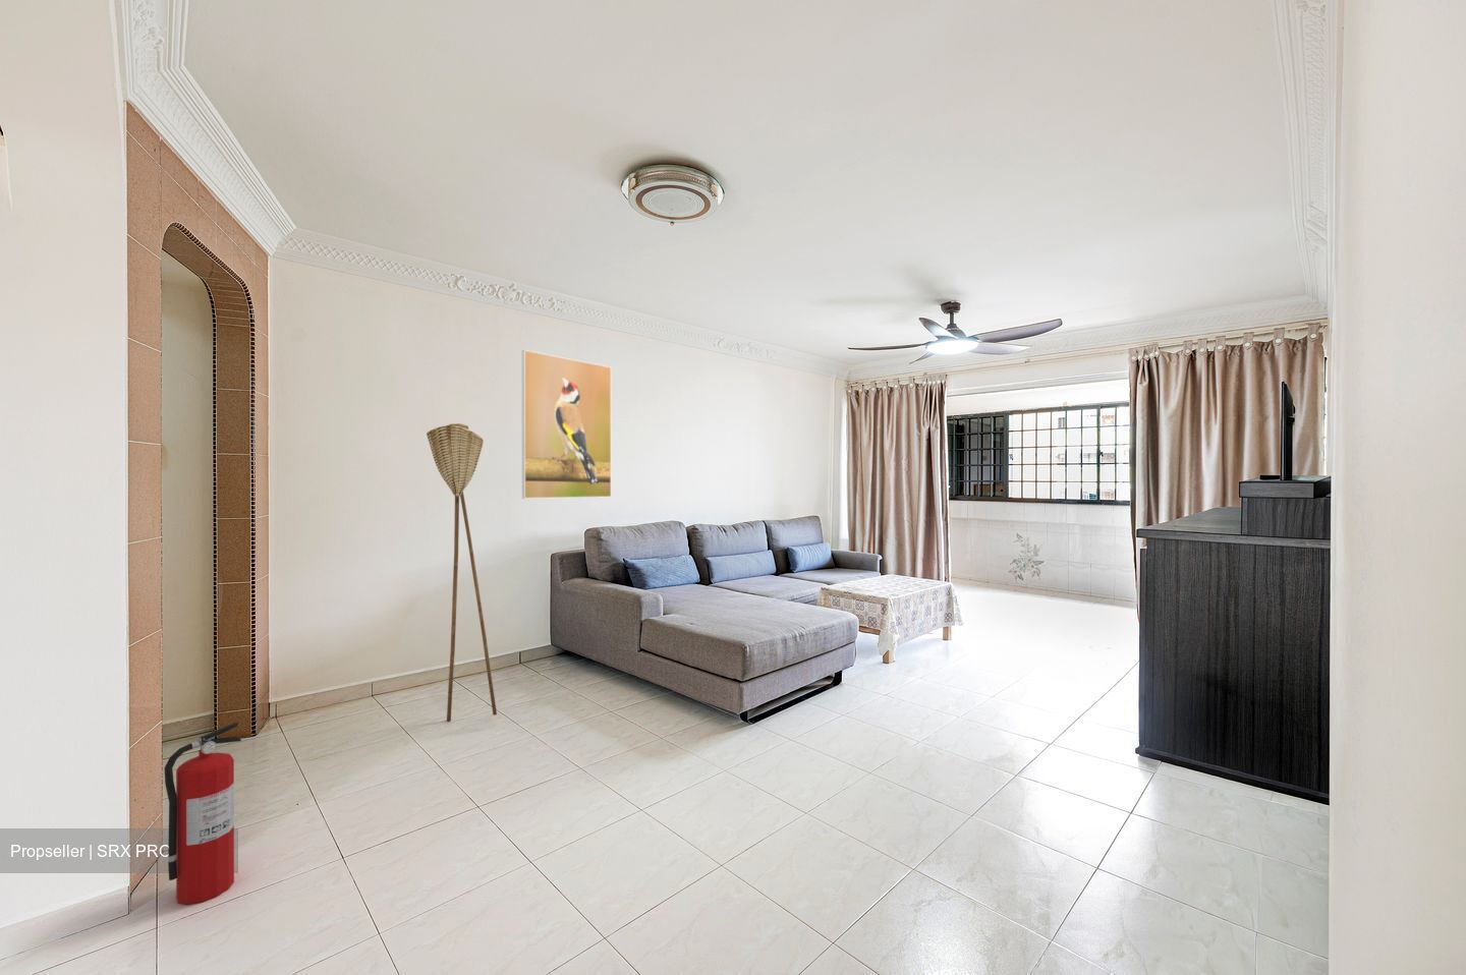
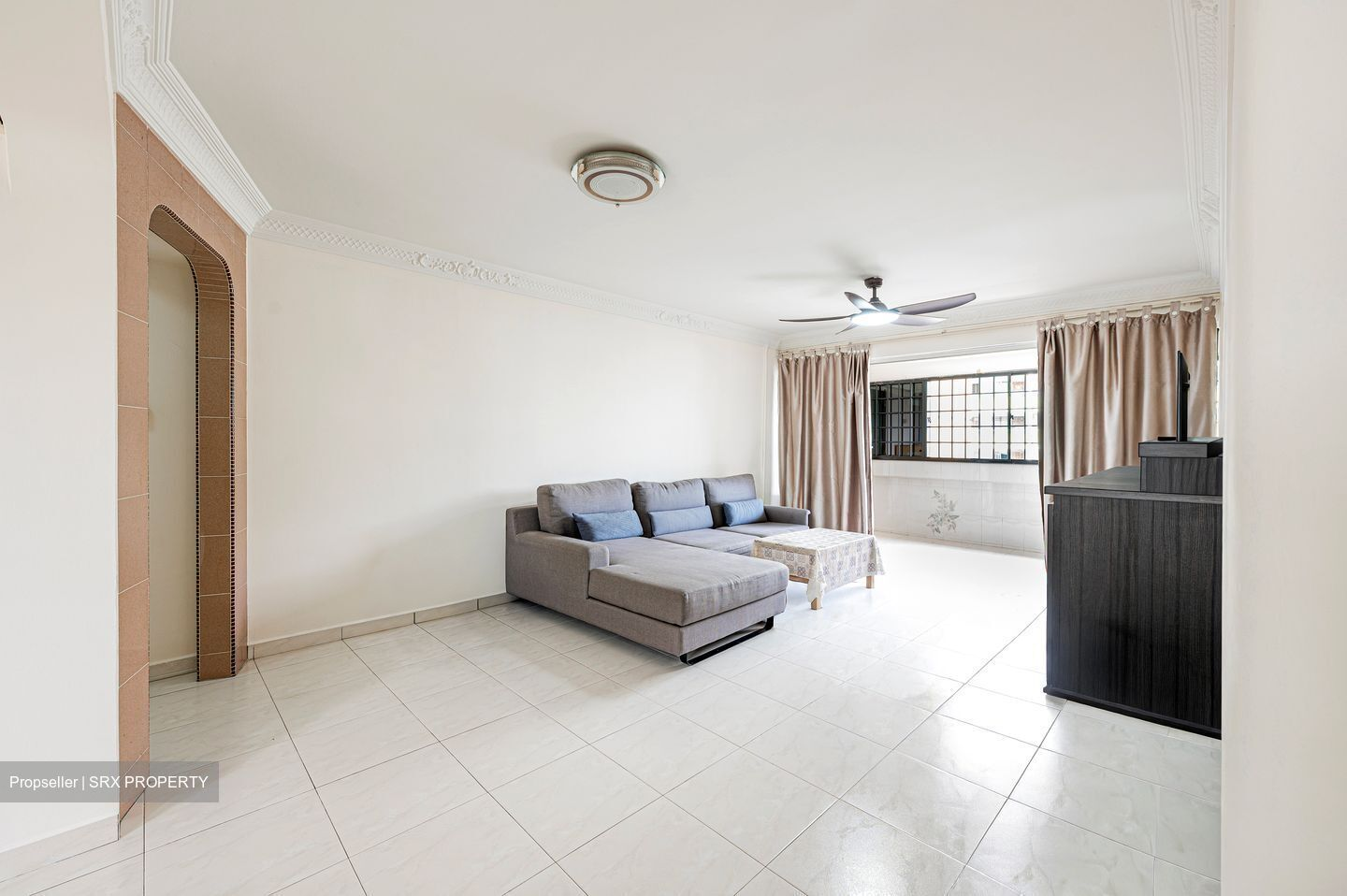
- fire extinguisher [163,721,243,905]
- floor lamp [426,422,497,721]
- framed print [521,349,612,499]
